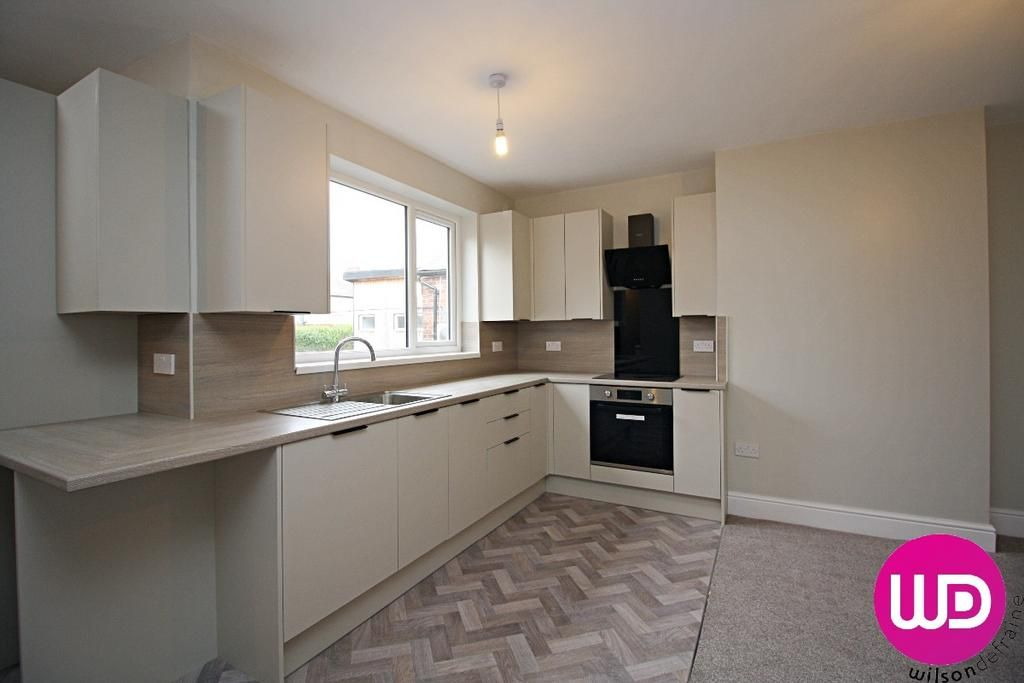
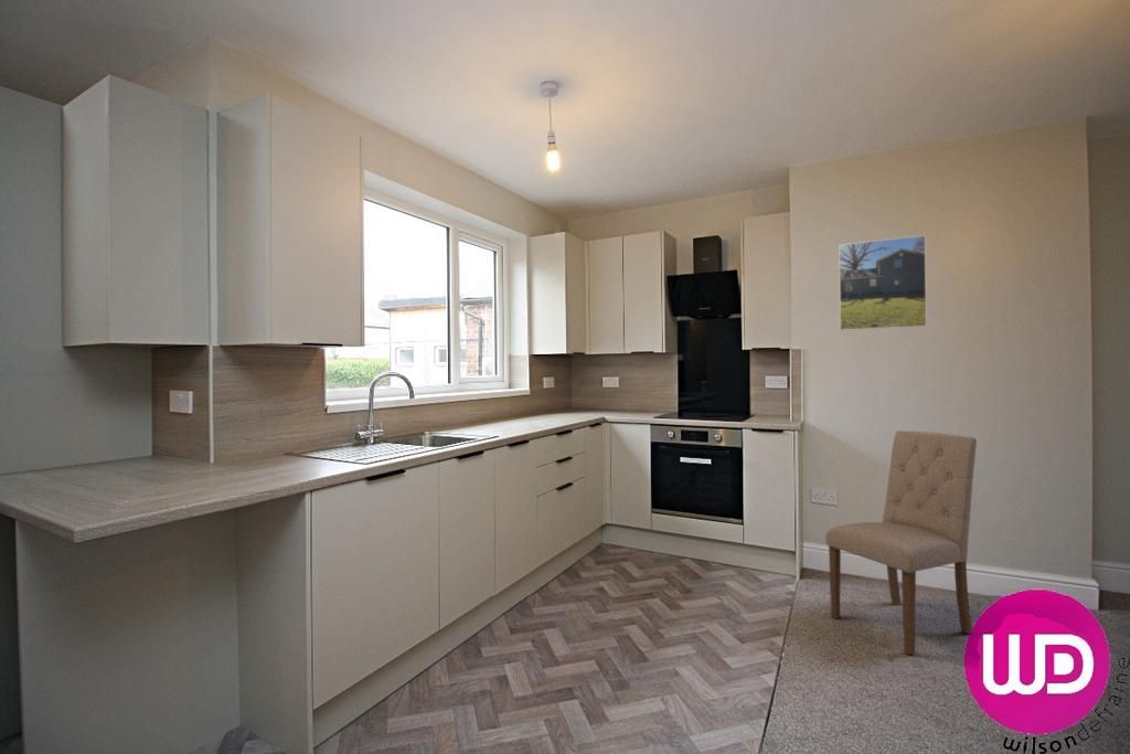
+ dining chair [824,429,978,656]
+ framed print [838,234,928,332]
